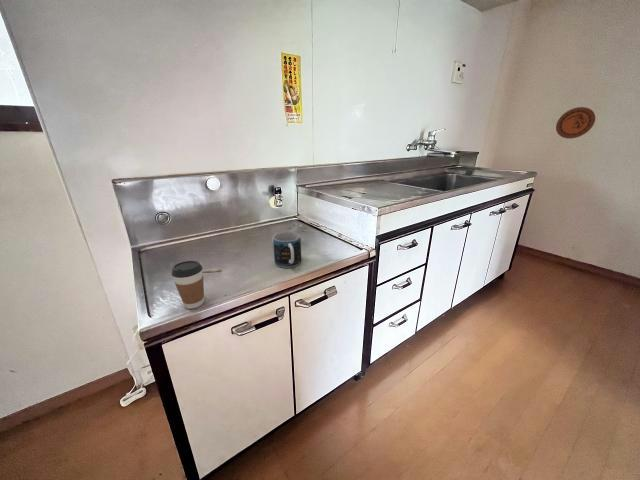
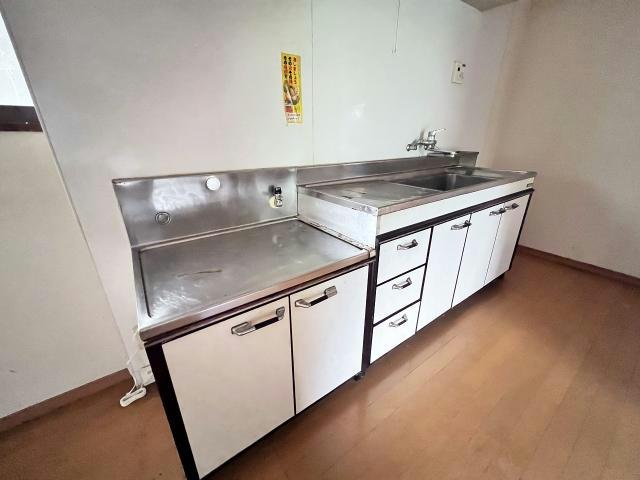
- coffee cup [170,260,205,310]
- decorative plate [555,106,596,140]
- mug [272,231,302,269]
